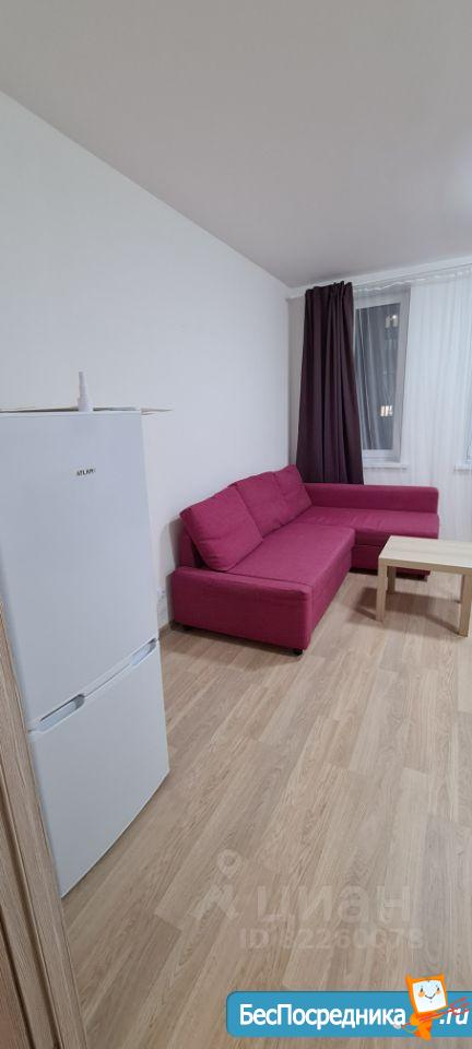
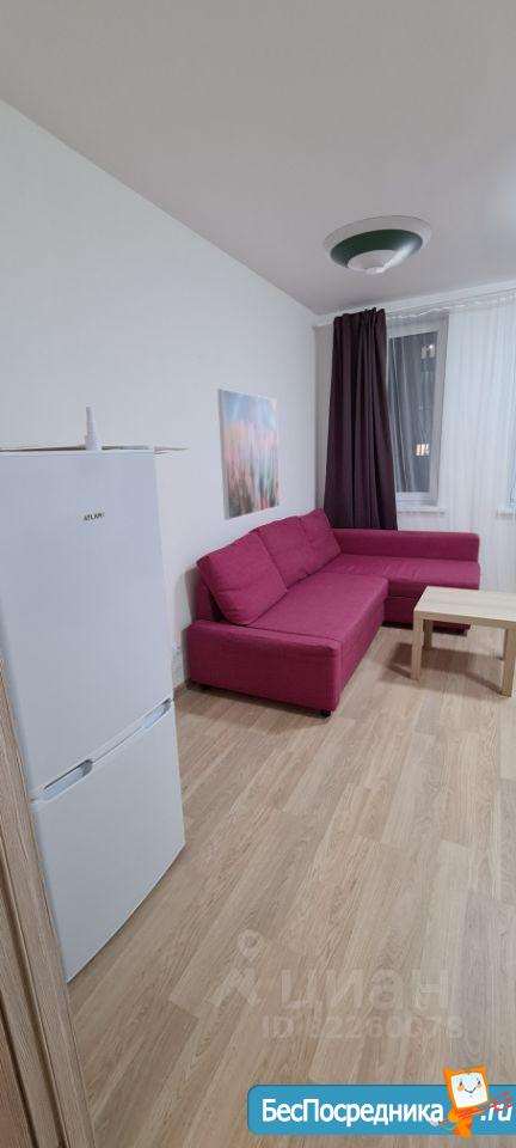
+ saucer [321,214,434,275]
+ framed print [216,387,281,521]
